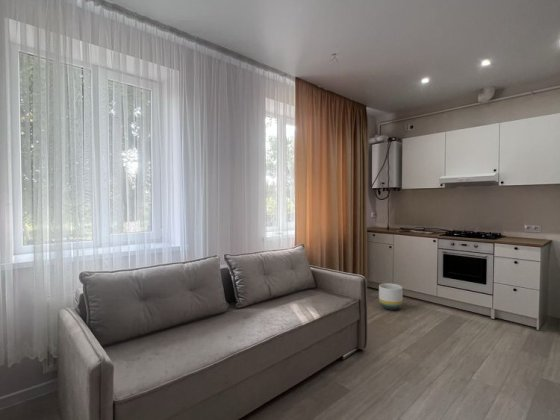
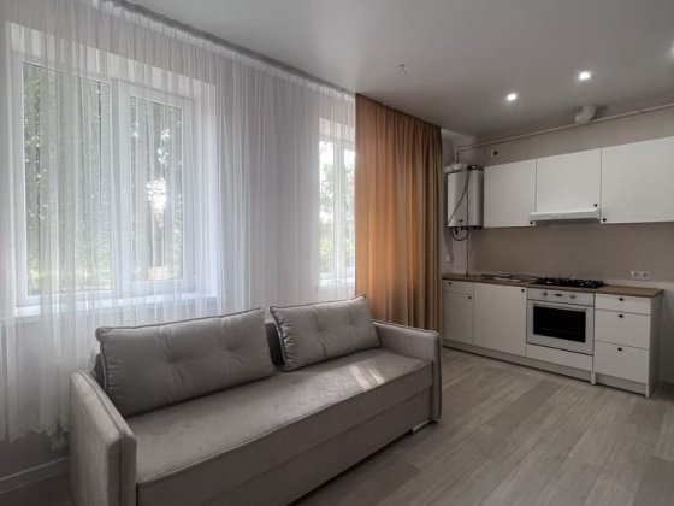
- planter [378,282,404,311]
